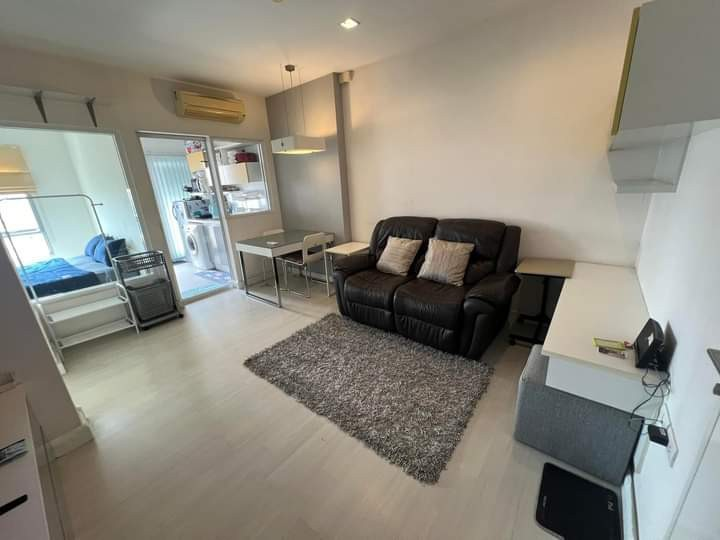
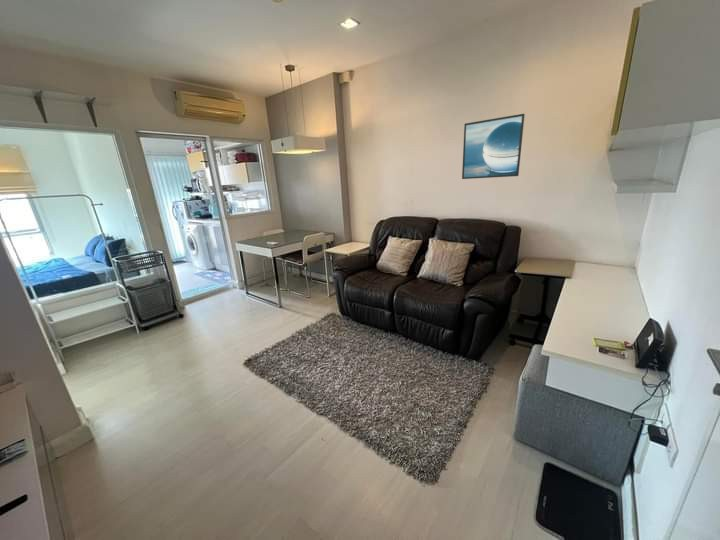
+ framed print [461,113,526,180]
